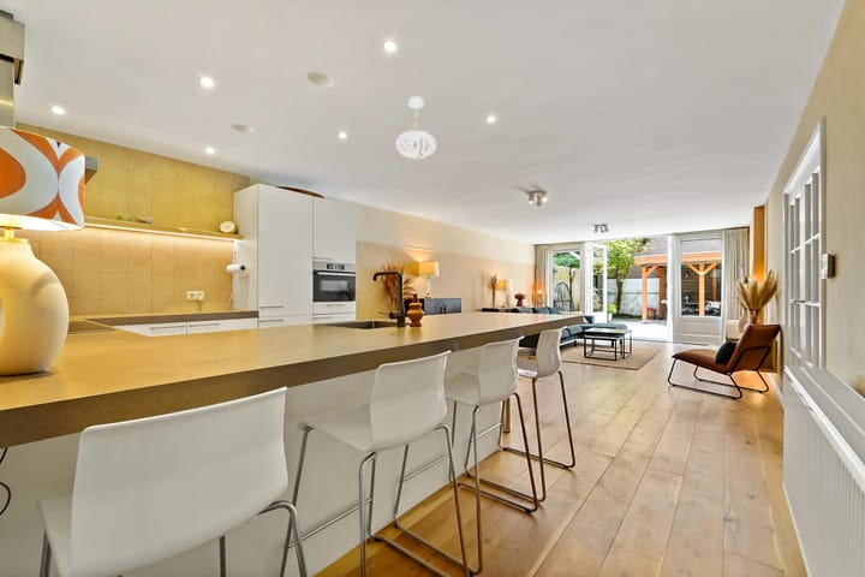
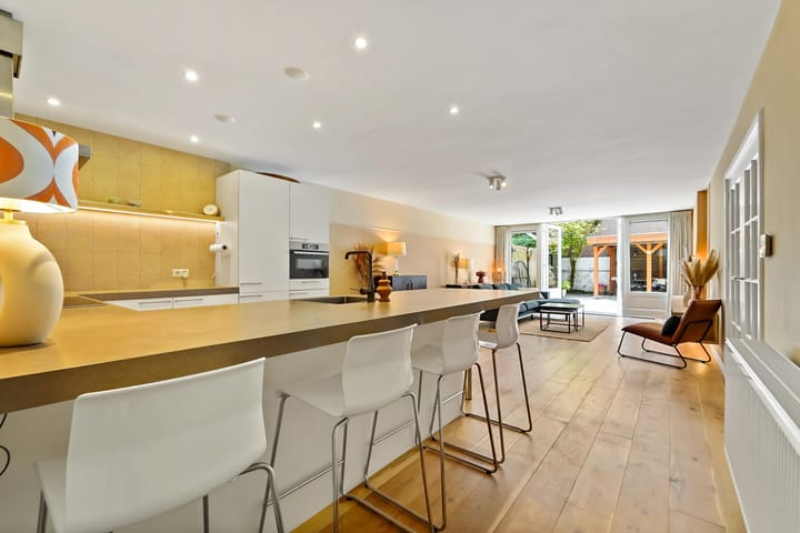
- pendant light [395,95,437,161]
